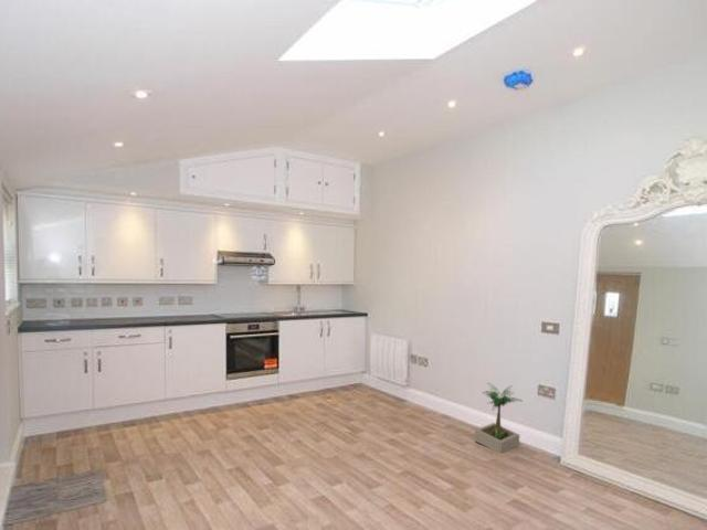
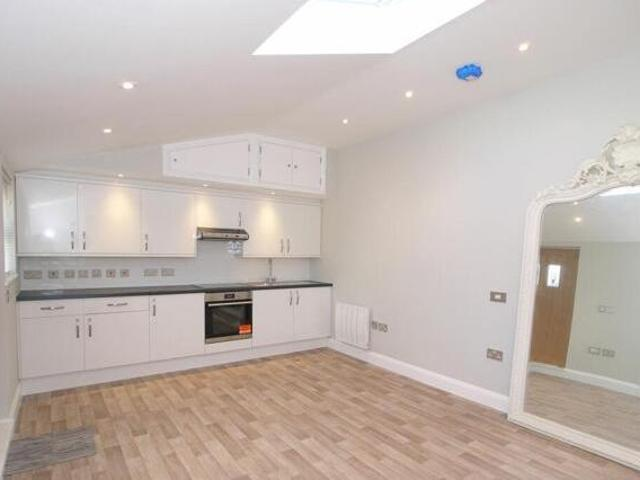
- potted plant [474,382,523,454]
